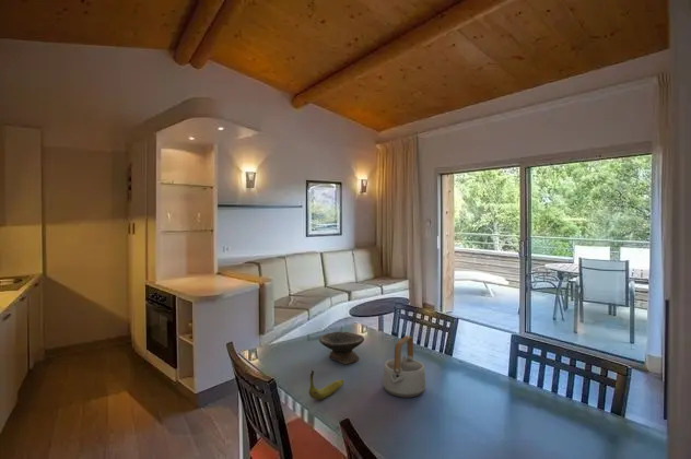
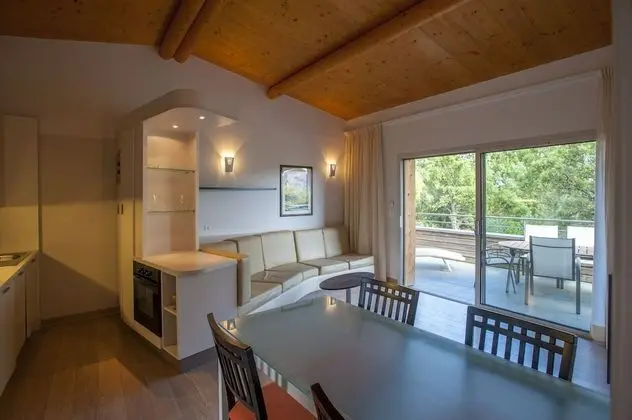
- banana [308,369,344,400]
- teapot [382,334,426,399]
- bowl [318,331,365,365]
